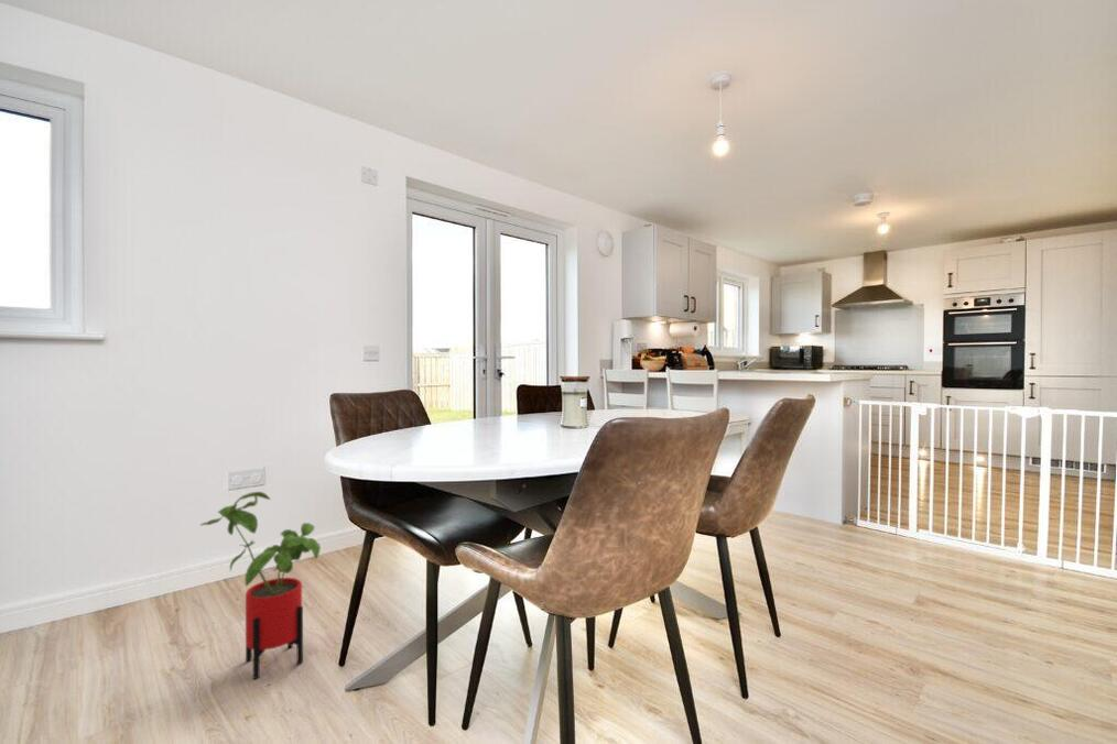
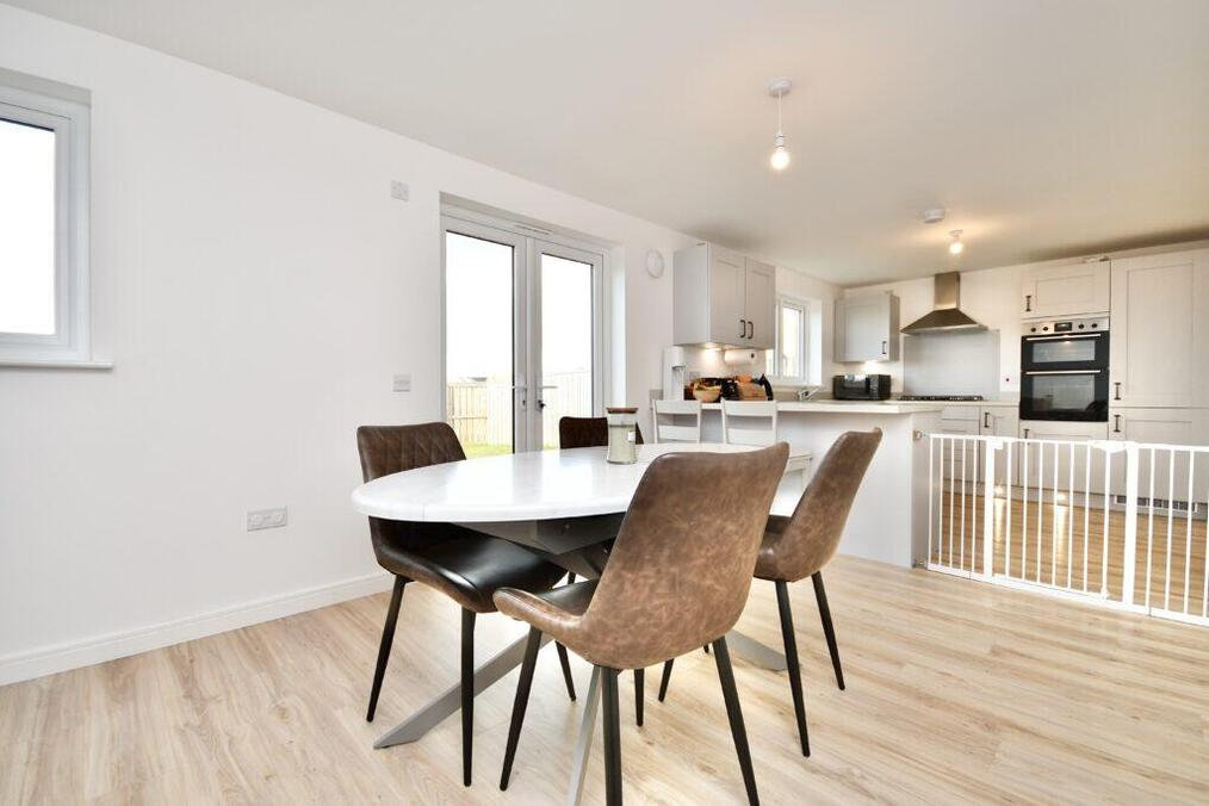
- house plant [199,491,322,680]
